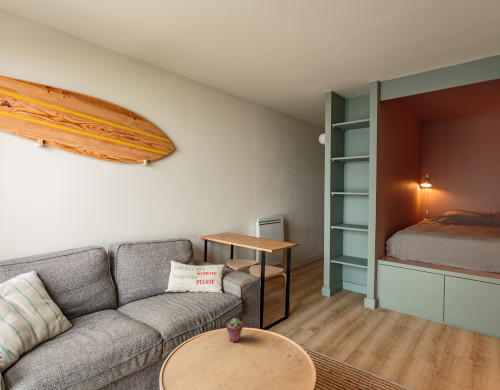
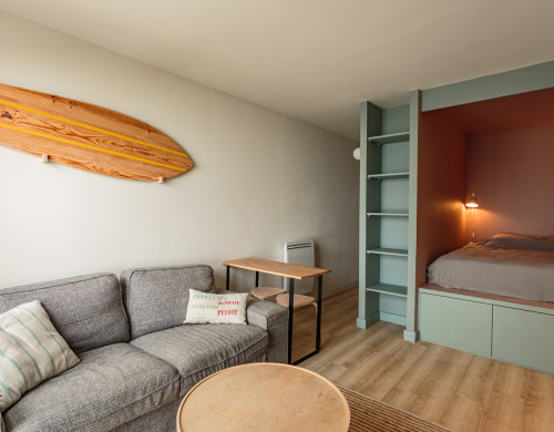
- potted succulent [225,317,244,343]
